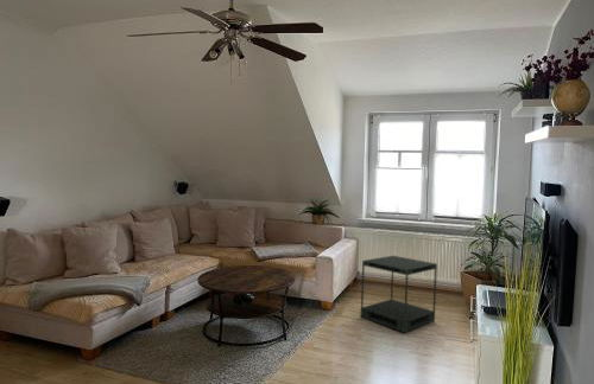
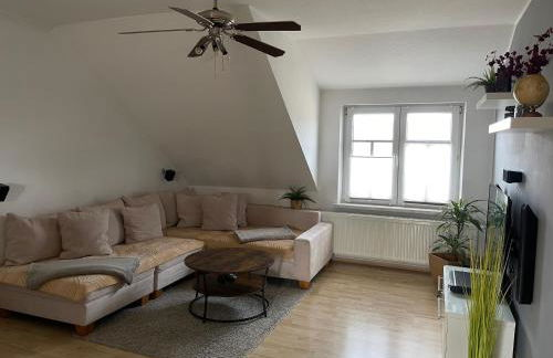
- side table [360,255,438,333]
